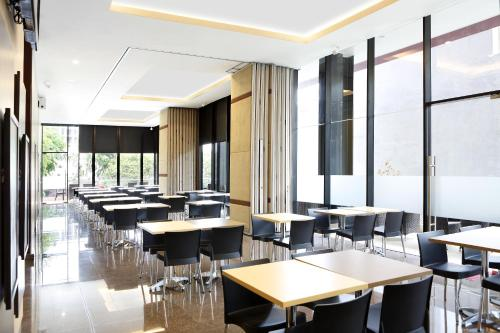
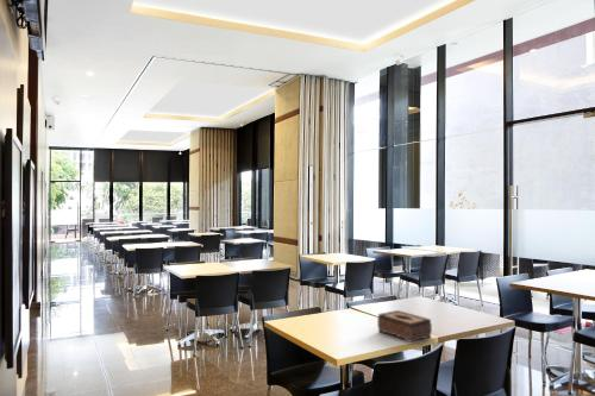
+ tissue box [376,309,433,344]
